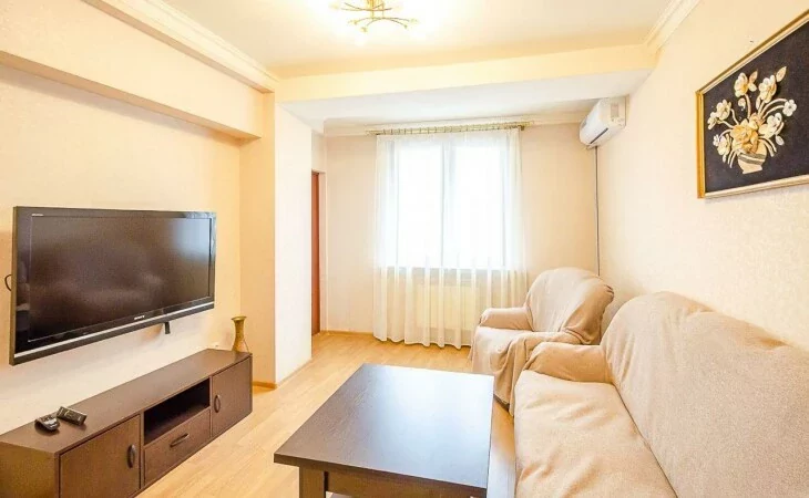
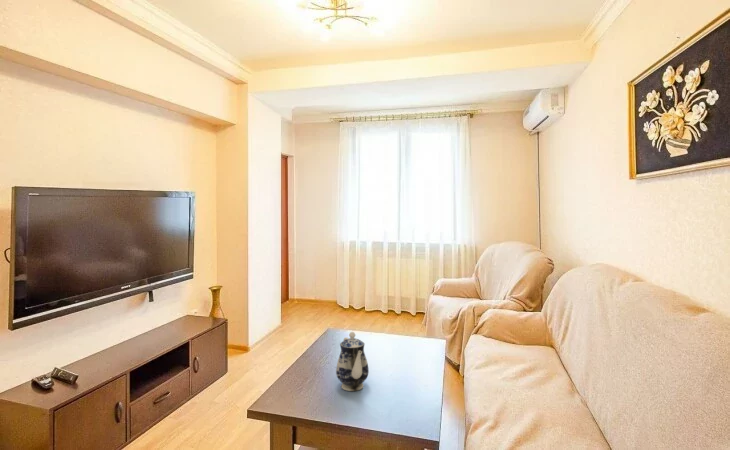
+ teapot [335,331,370,392]
